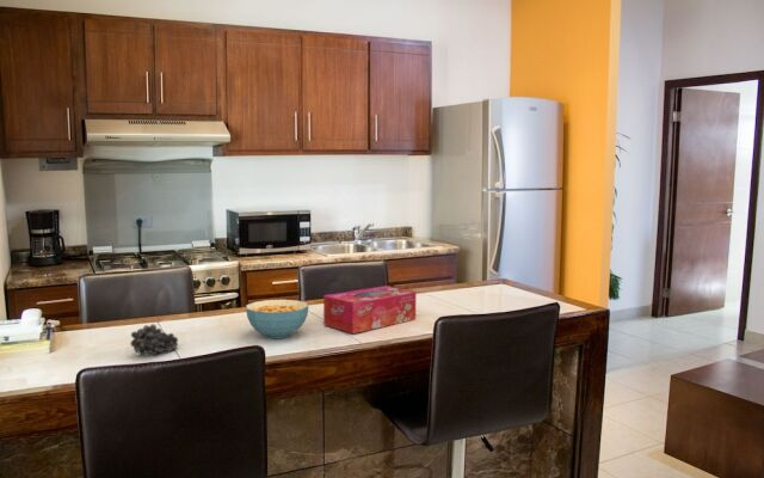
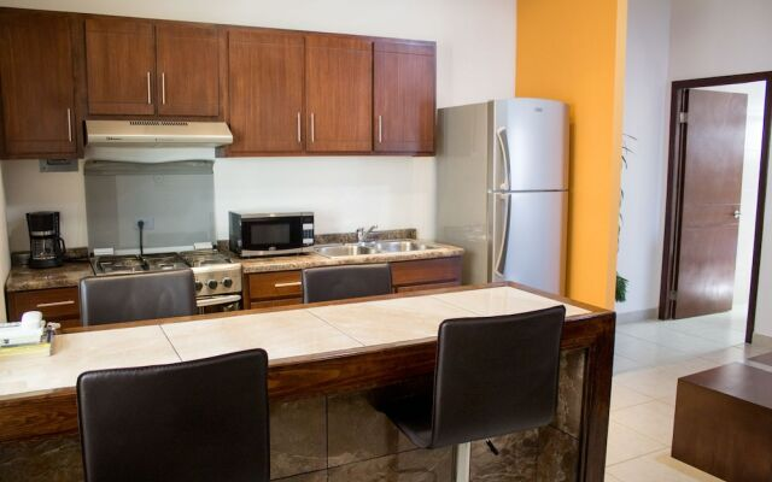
- fruit [129,323,179,356]
- cereal bowl [245,299,309,339]
- tissue box [322,284,418,335]
